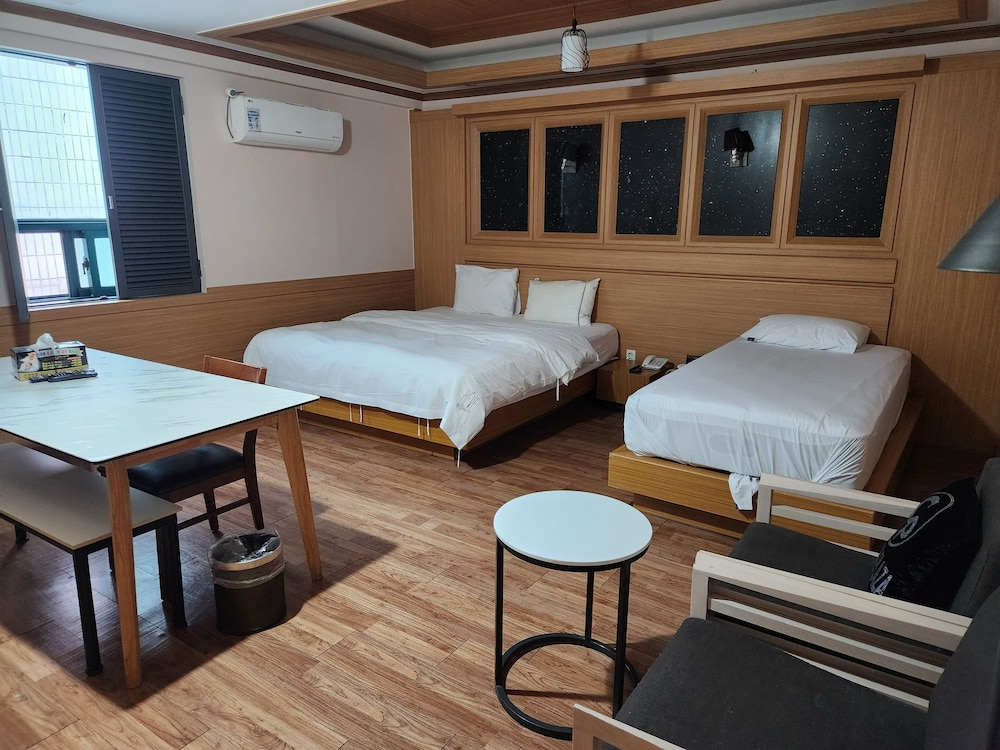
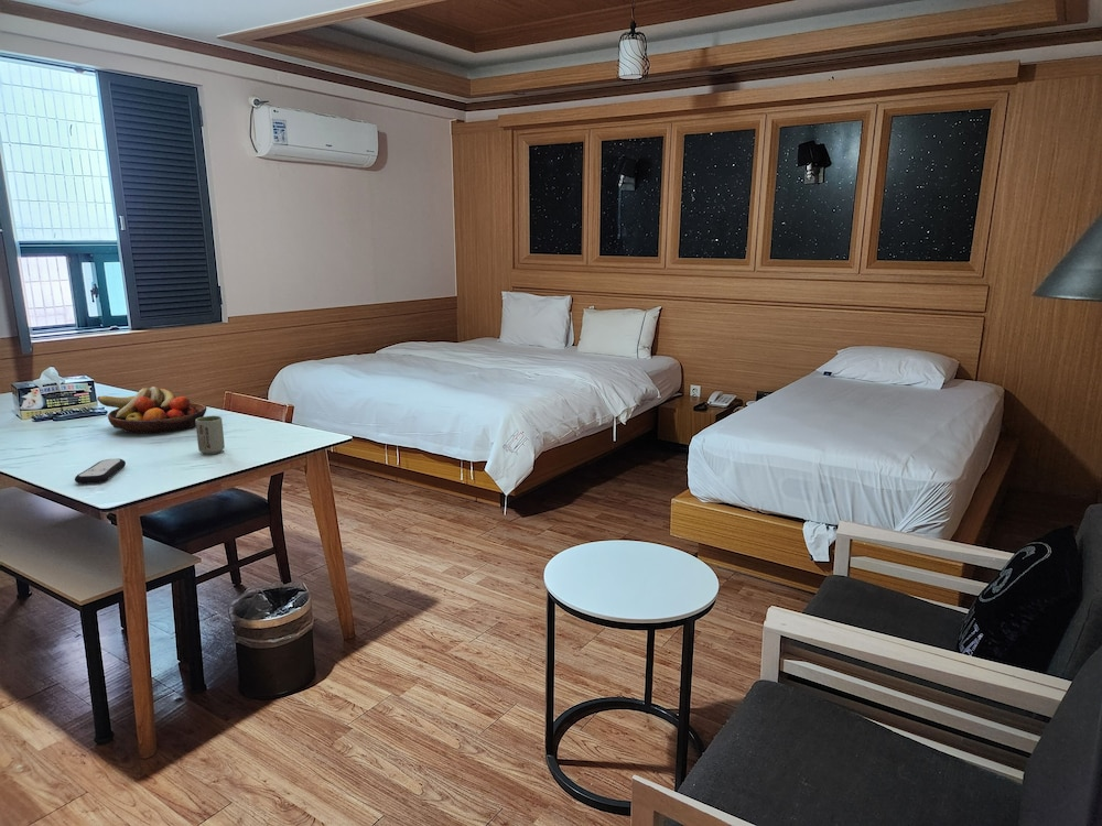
+ cup [195,415,226,455]
+ fruit bowl [96,385,207,435]
+ remote control [74,458,127,485]
